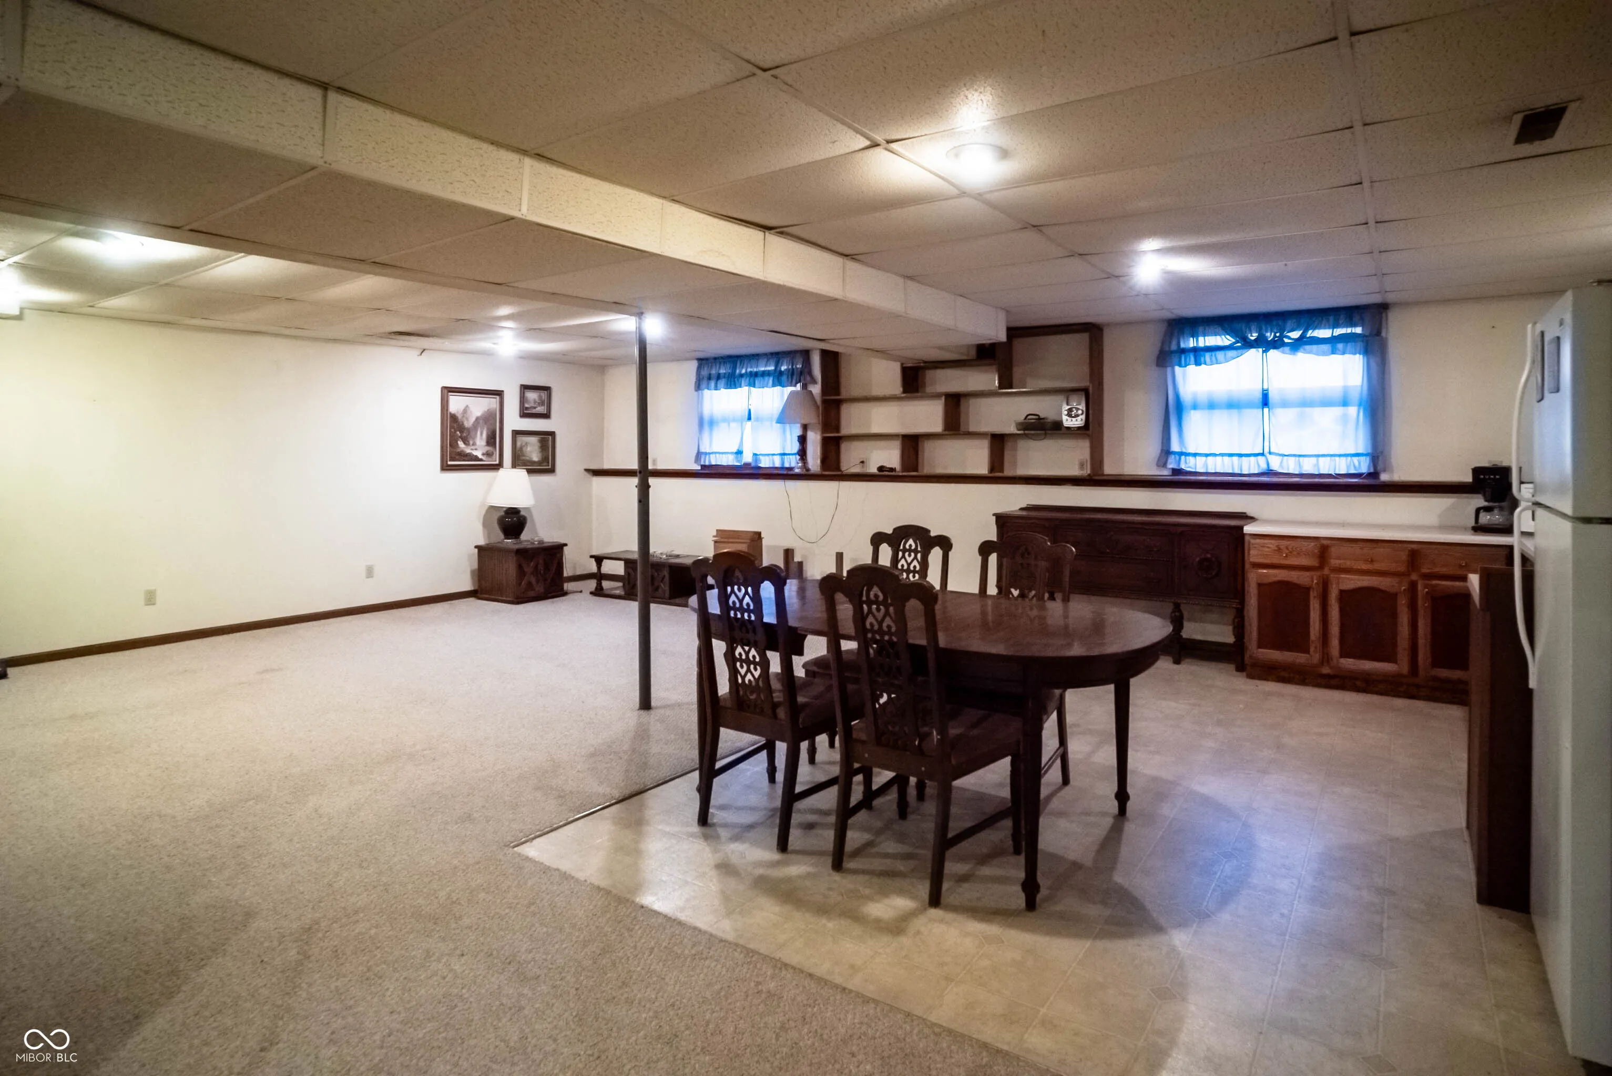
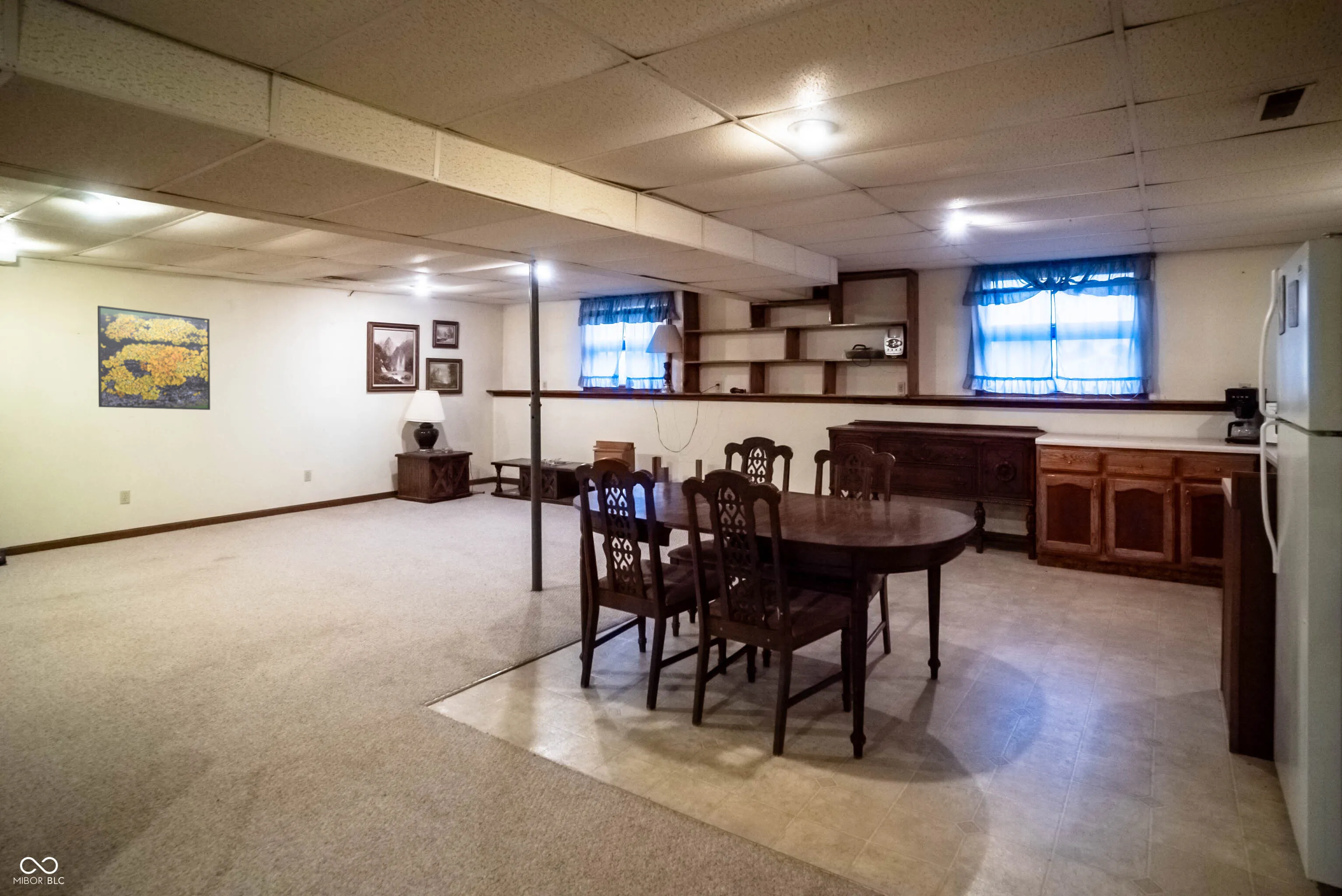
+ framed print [97,305,211,410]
